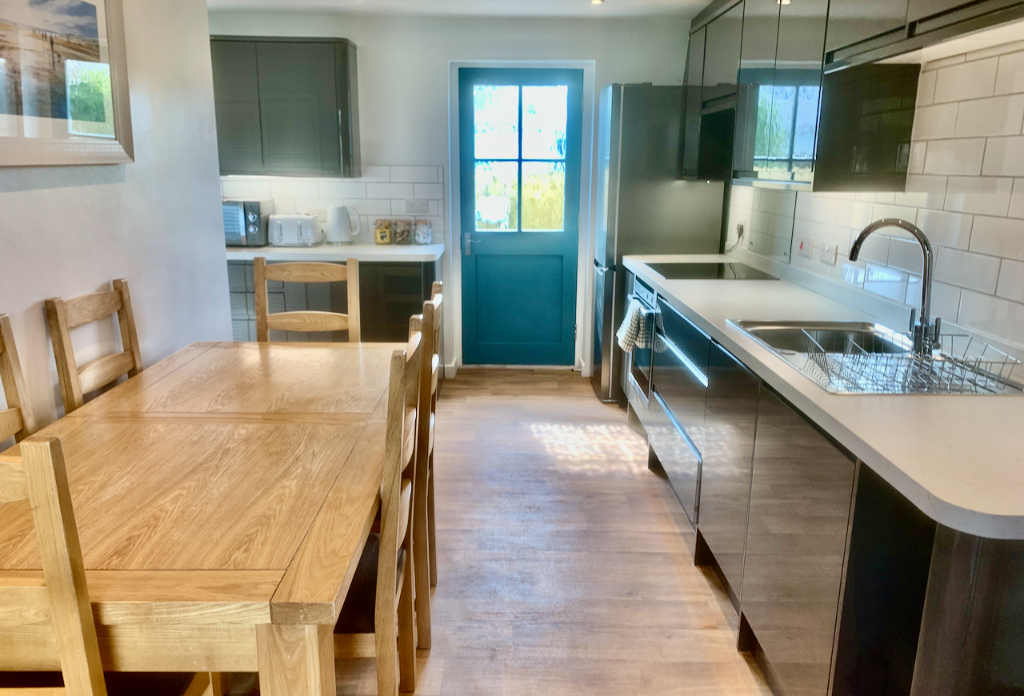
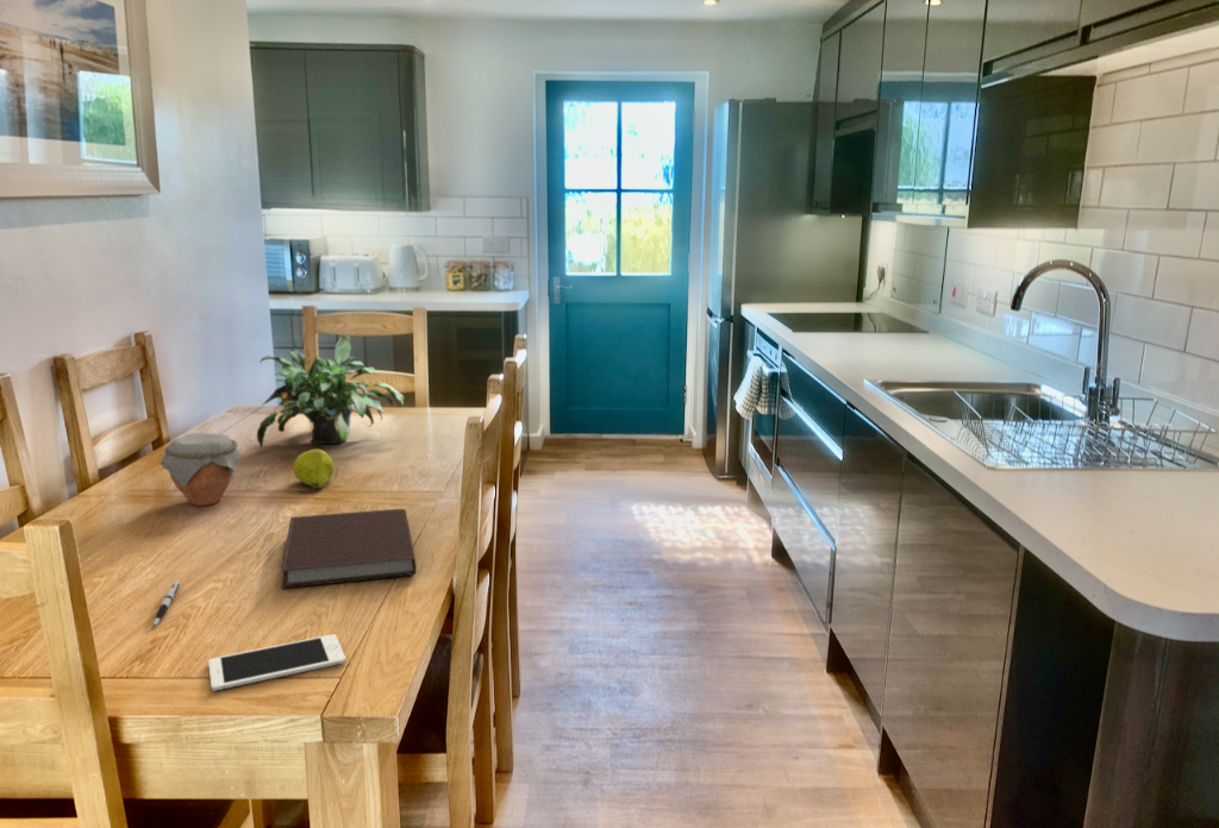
+ potted plant [256,334,405,448]
+ cell phone [207,633,346,692]
+ jar [158,432,243,507]
+ notebook [280,508,418,590]
+ fruit [292,448,335,494]
+ pen [152,579,181,628]
